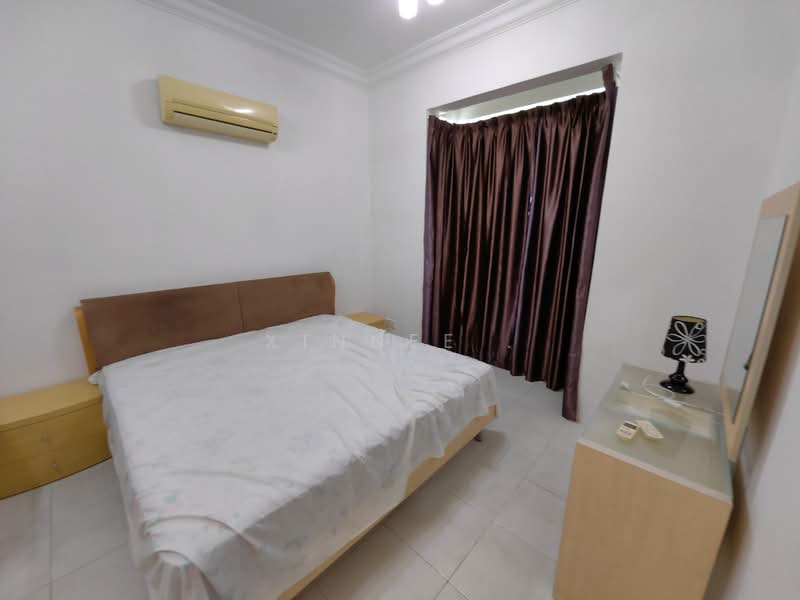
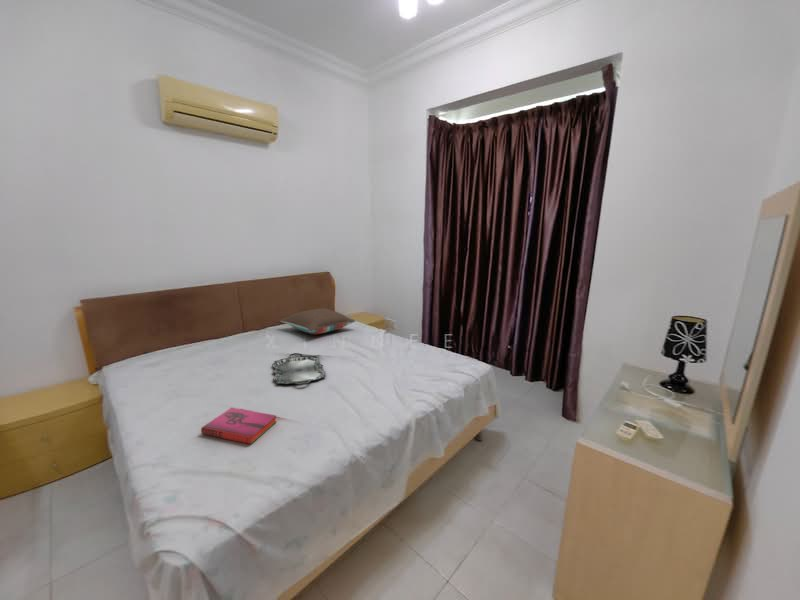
+ serving tray [271,352,327,385]
+ hardback book [200,407,278,445]
+ pillow [279,307,356,336]
